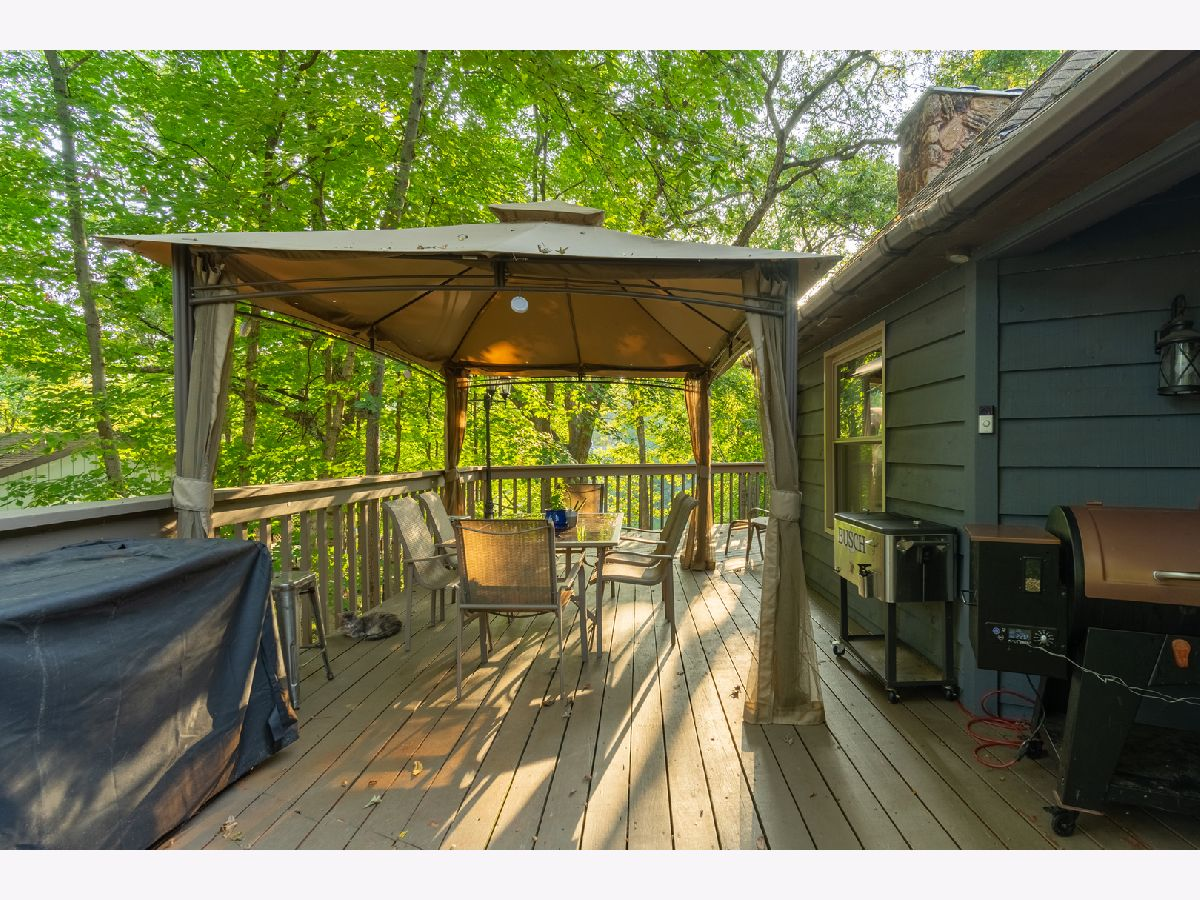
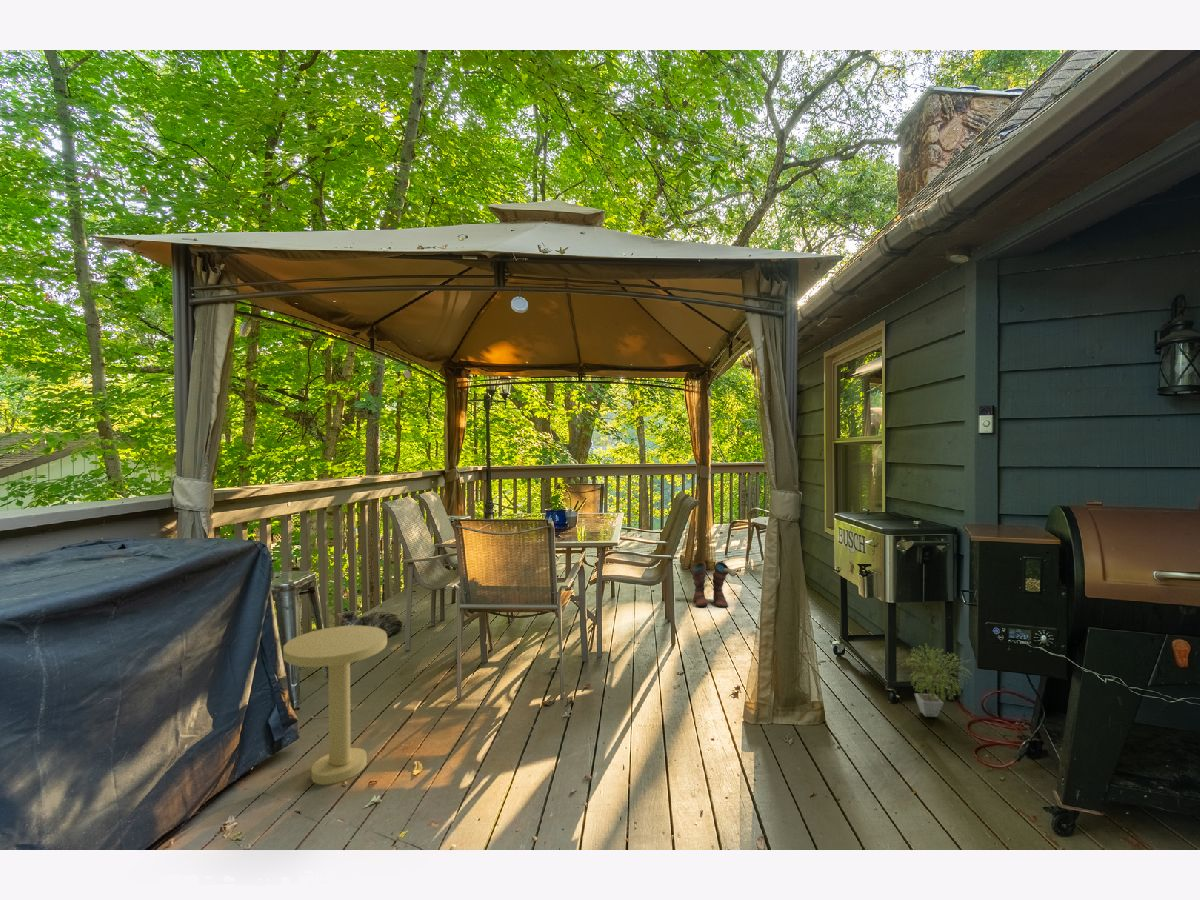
+ side table [282,624,388,786]
+ boots [690,561,738,608]
+ potted plant [900,644,974,718]
